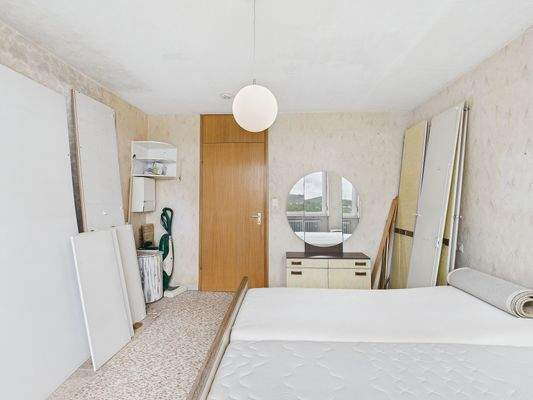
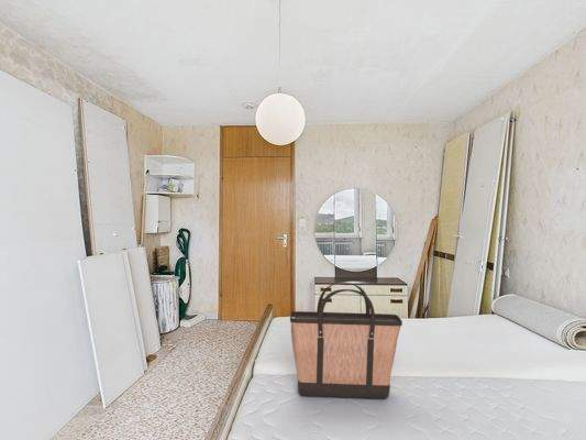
+ shopping bag [289,282,403,400]
